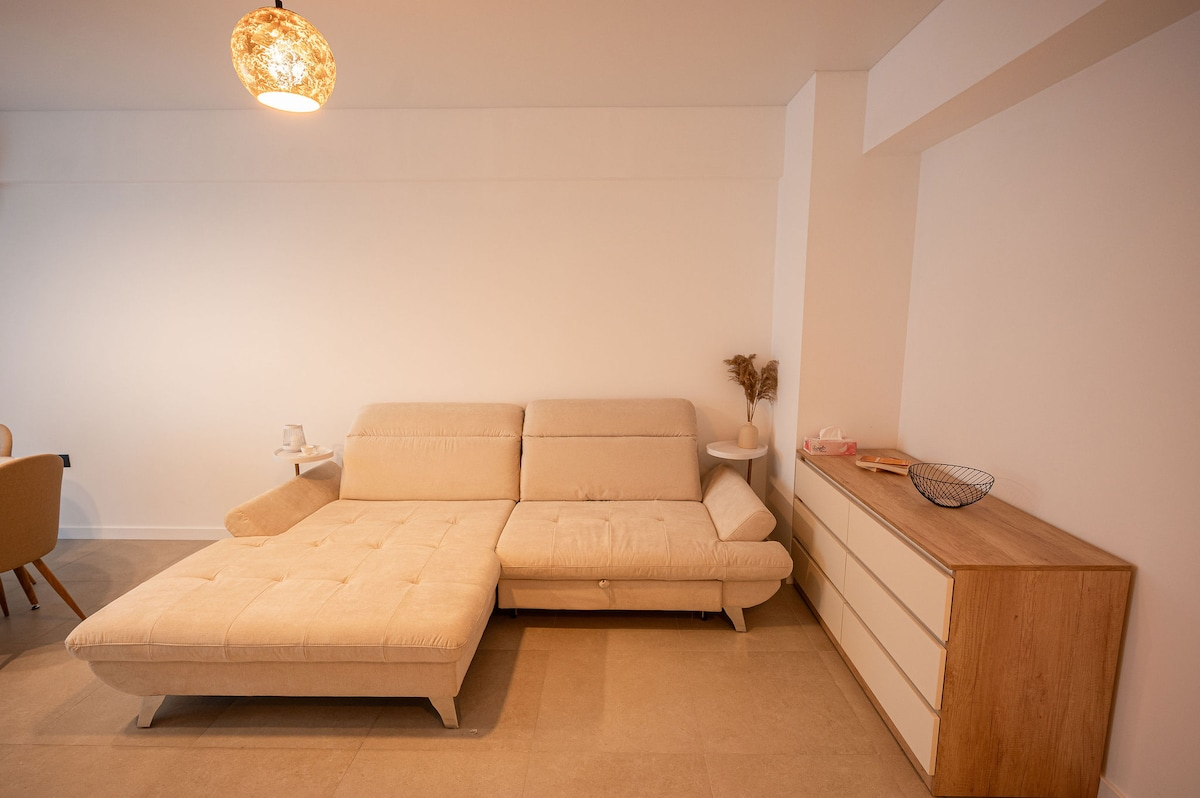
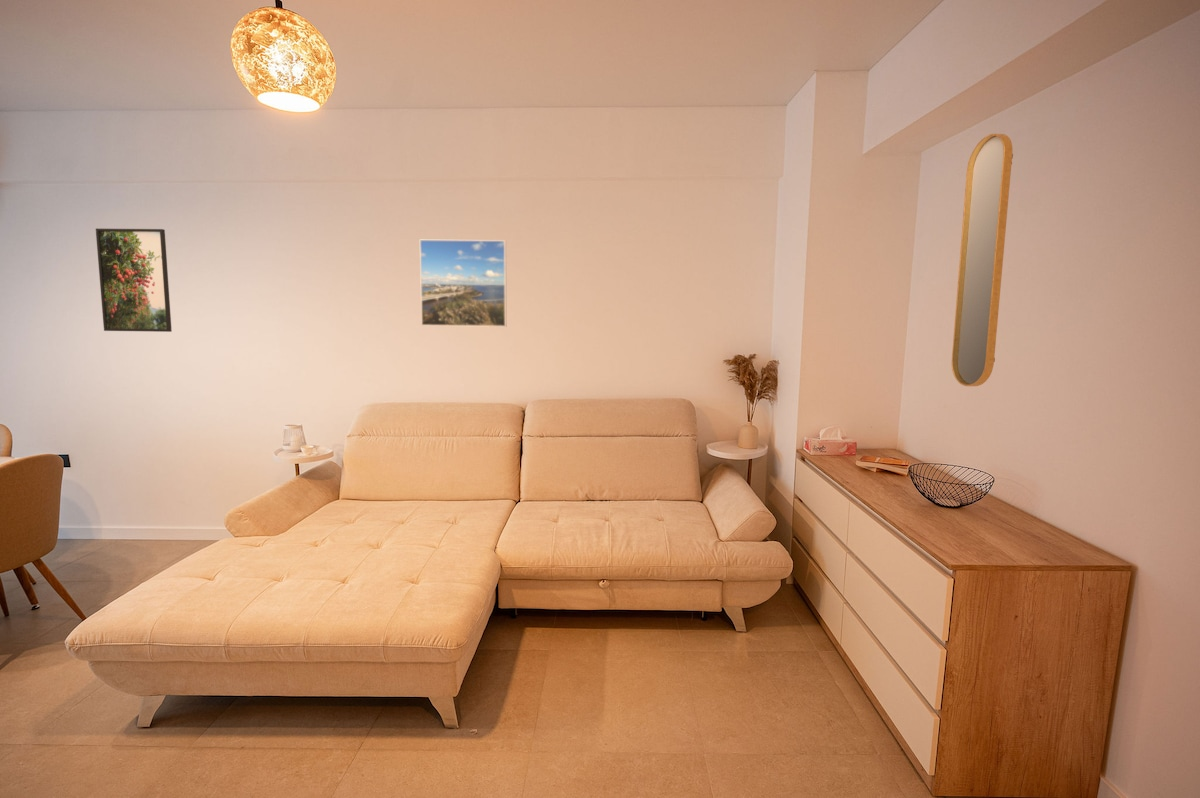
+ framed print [95,227,173,333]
+ home mirror [951,133,1014,387]
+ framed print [419,239,507,328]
